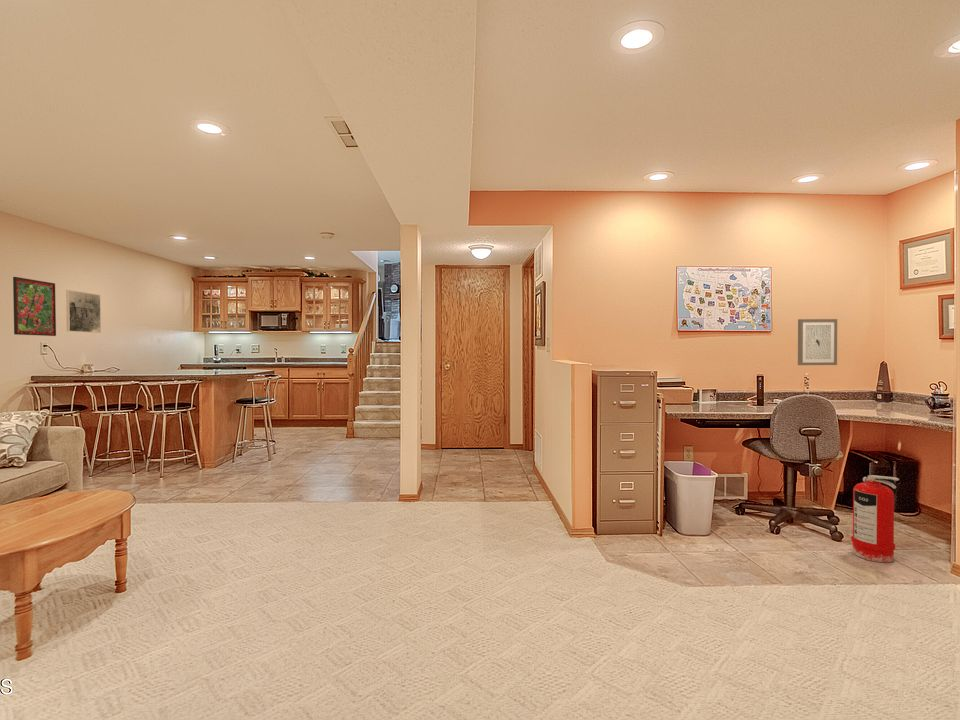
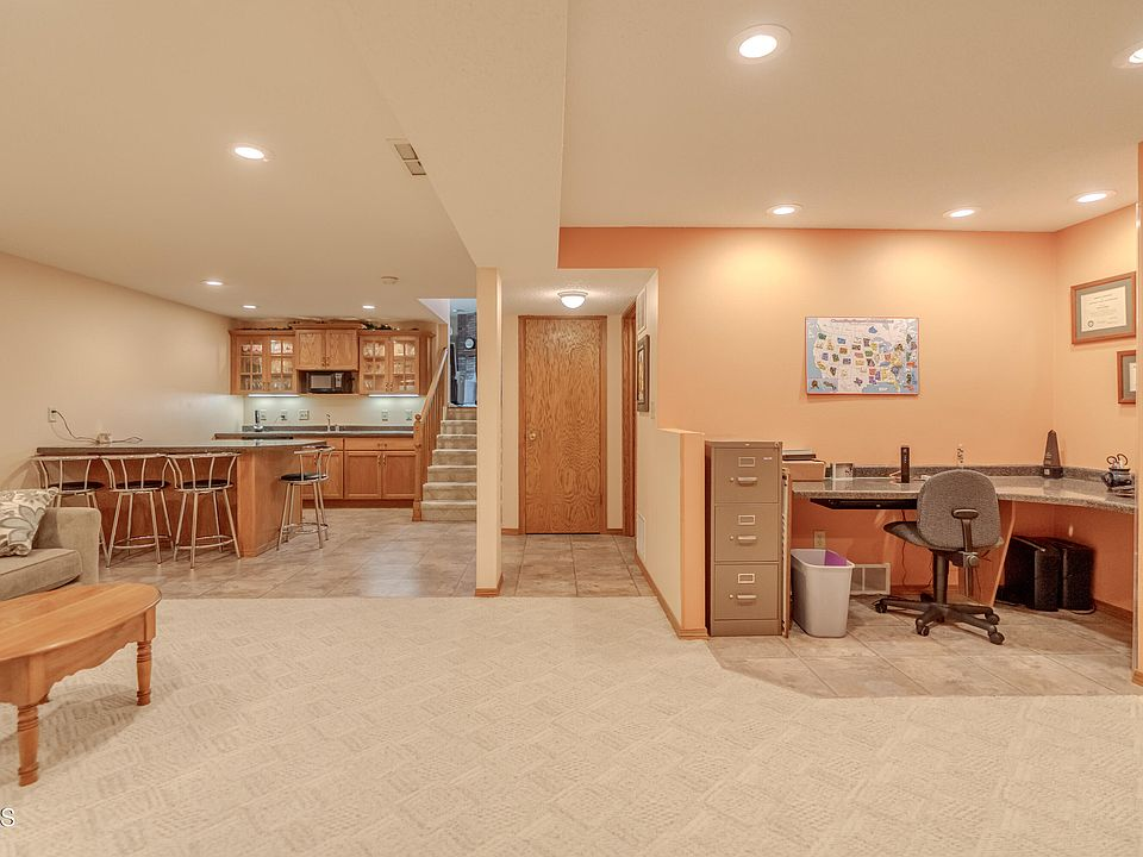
- wall art [797,318,838,366]
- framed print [65,289,102,334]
- fire extinguisher [850,474,900,563]
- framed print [12,276,57,337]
